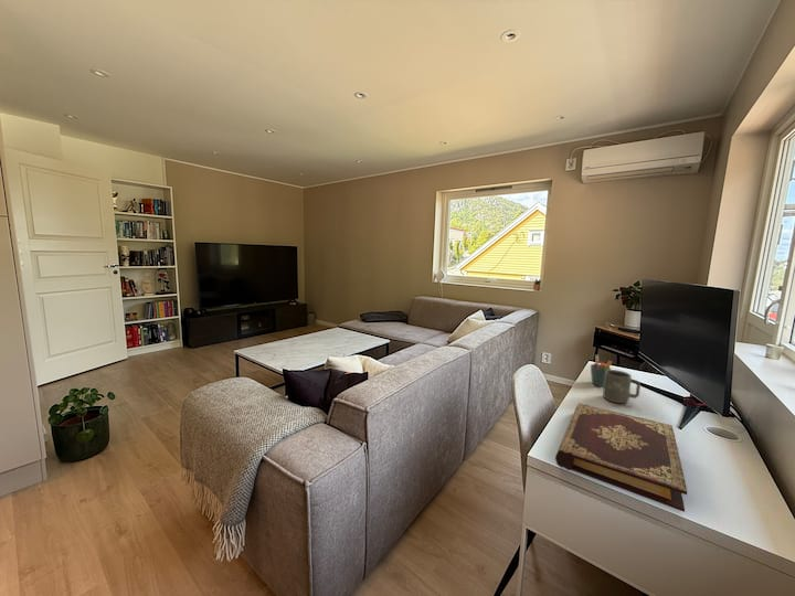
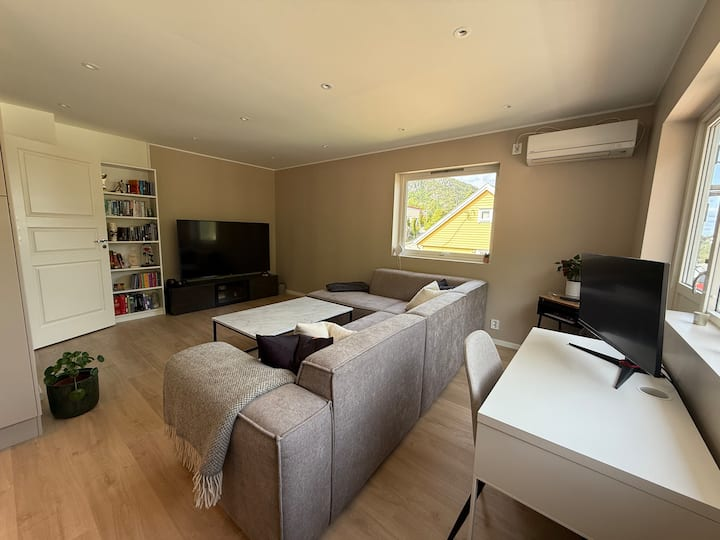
- mug [602,369,642,404]
- book [554,402,688,513]
- pen holder [590,354,613,387]
